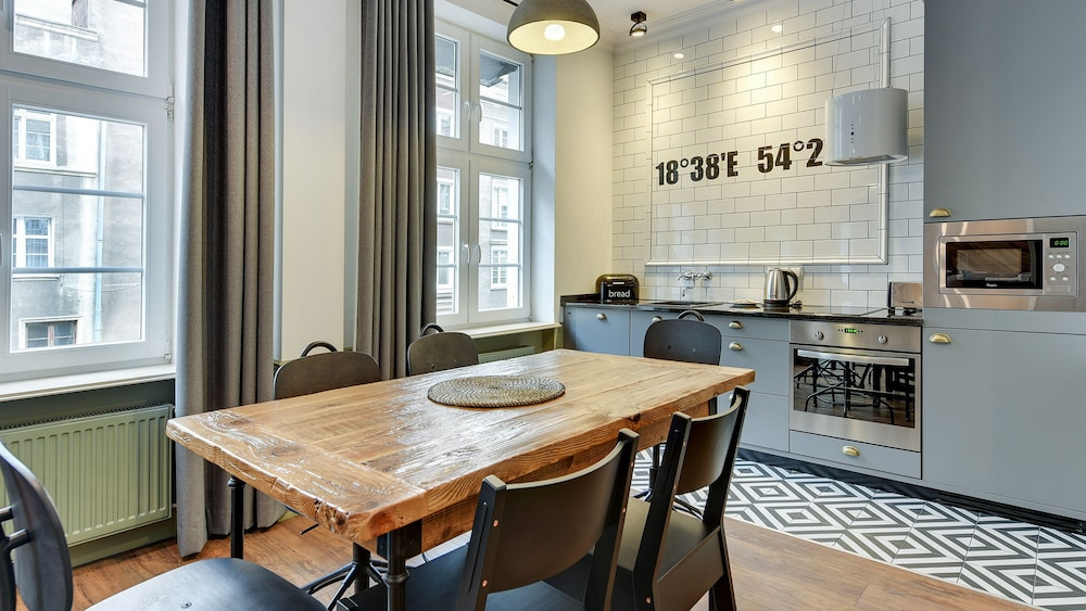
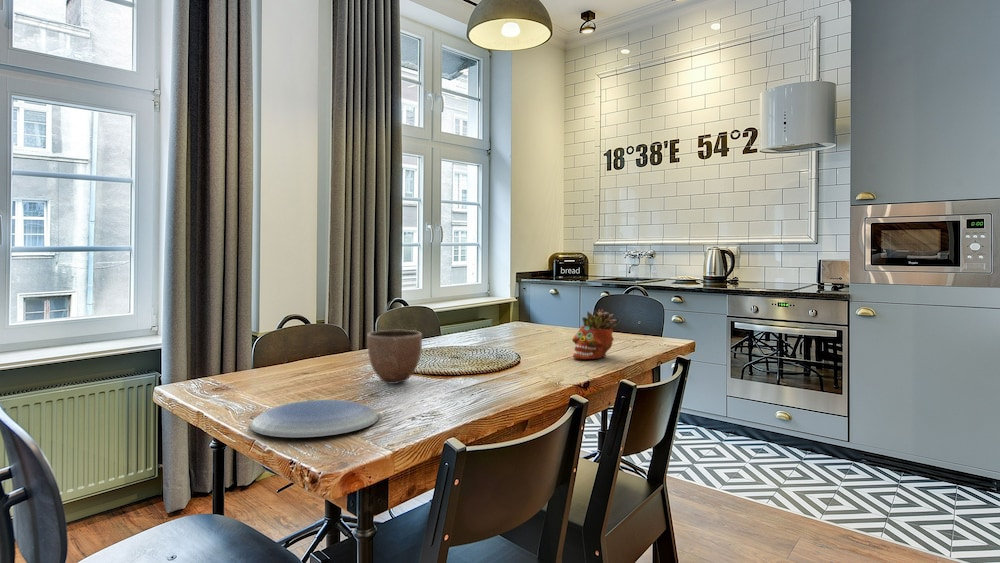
+ decorative bowl [366,329,423,385]
+ succulent planter [571,308,618,360]
+ plate [249,399,380,438]
